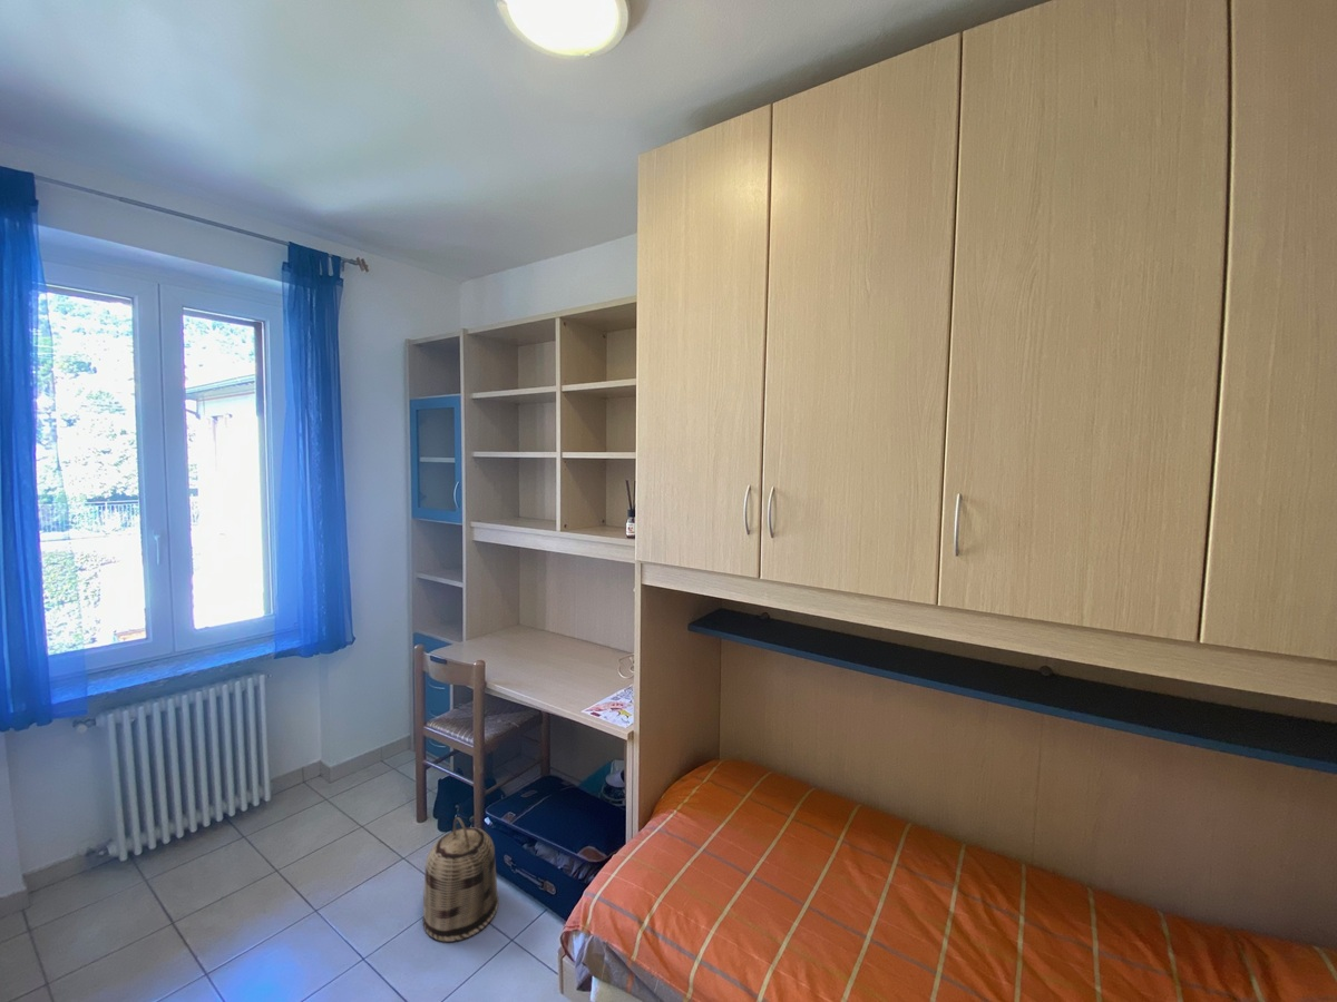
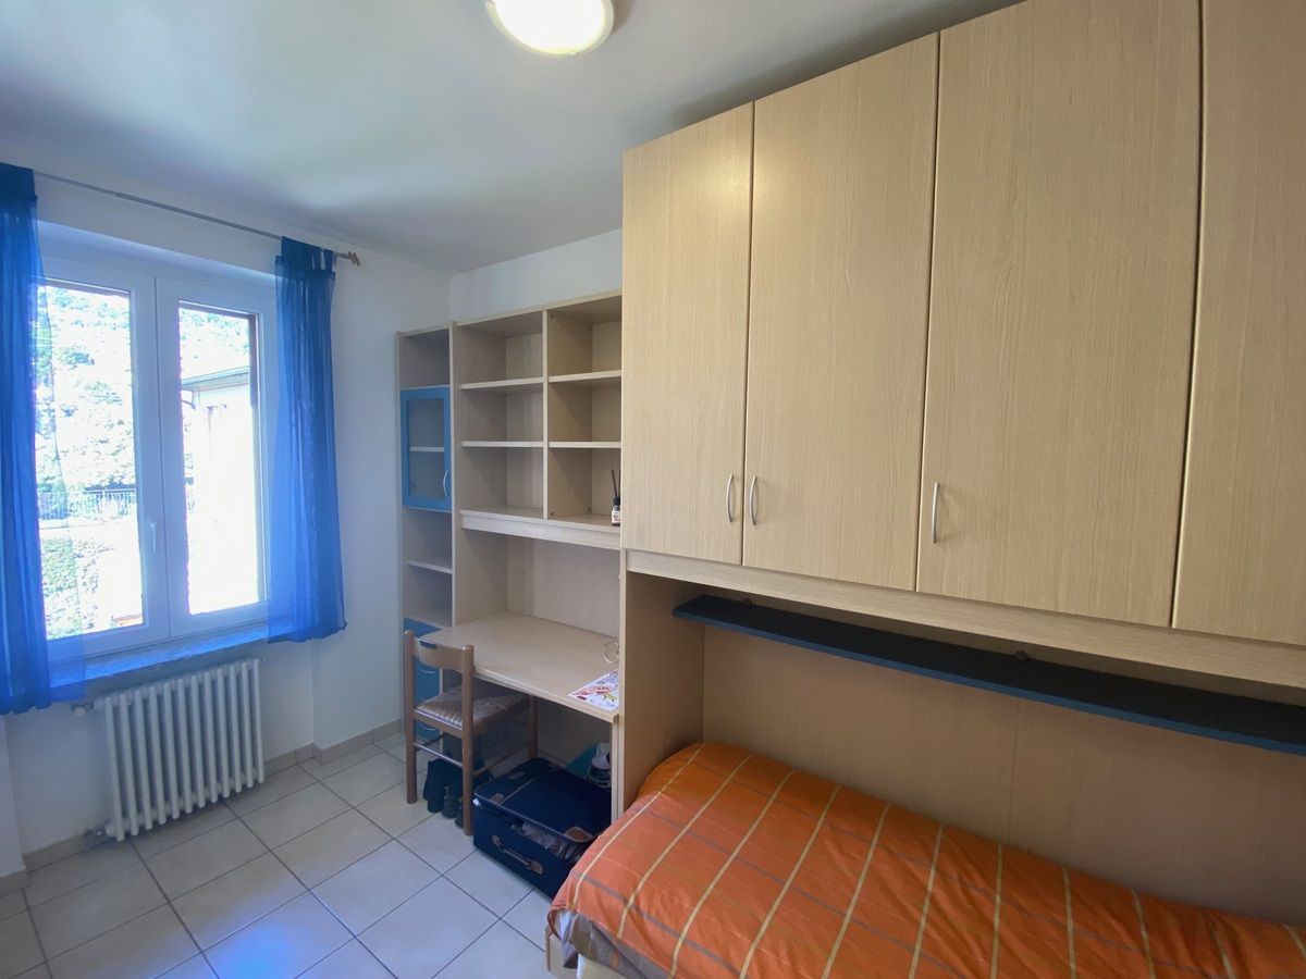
- basket [422,816,499,943]
